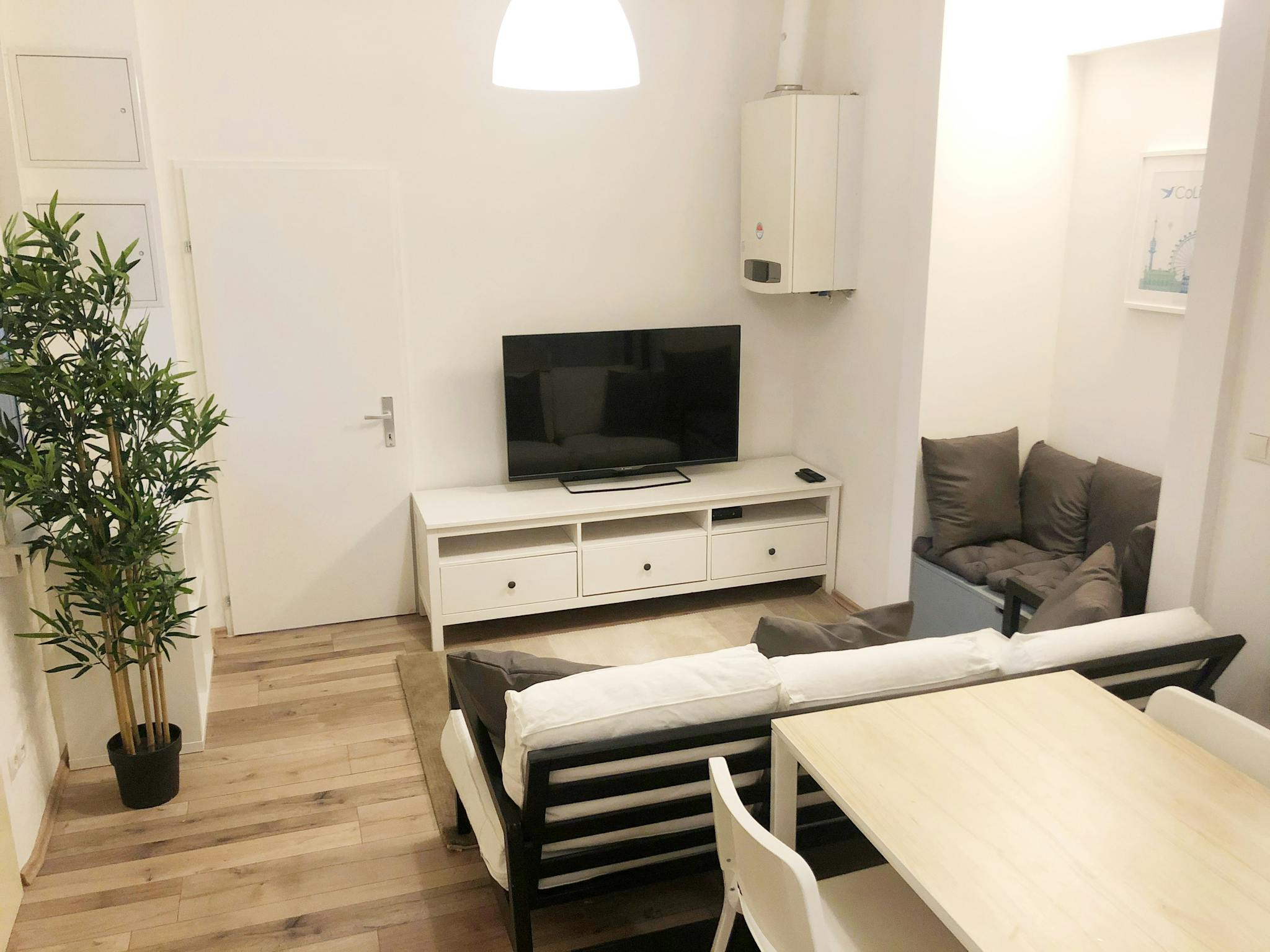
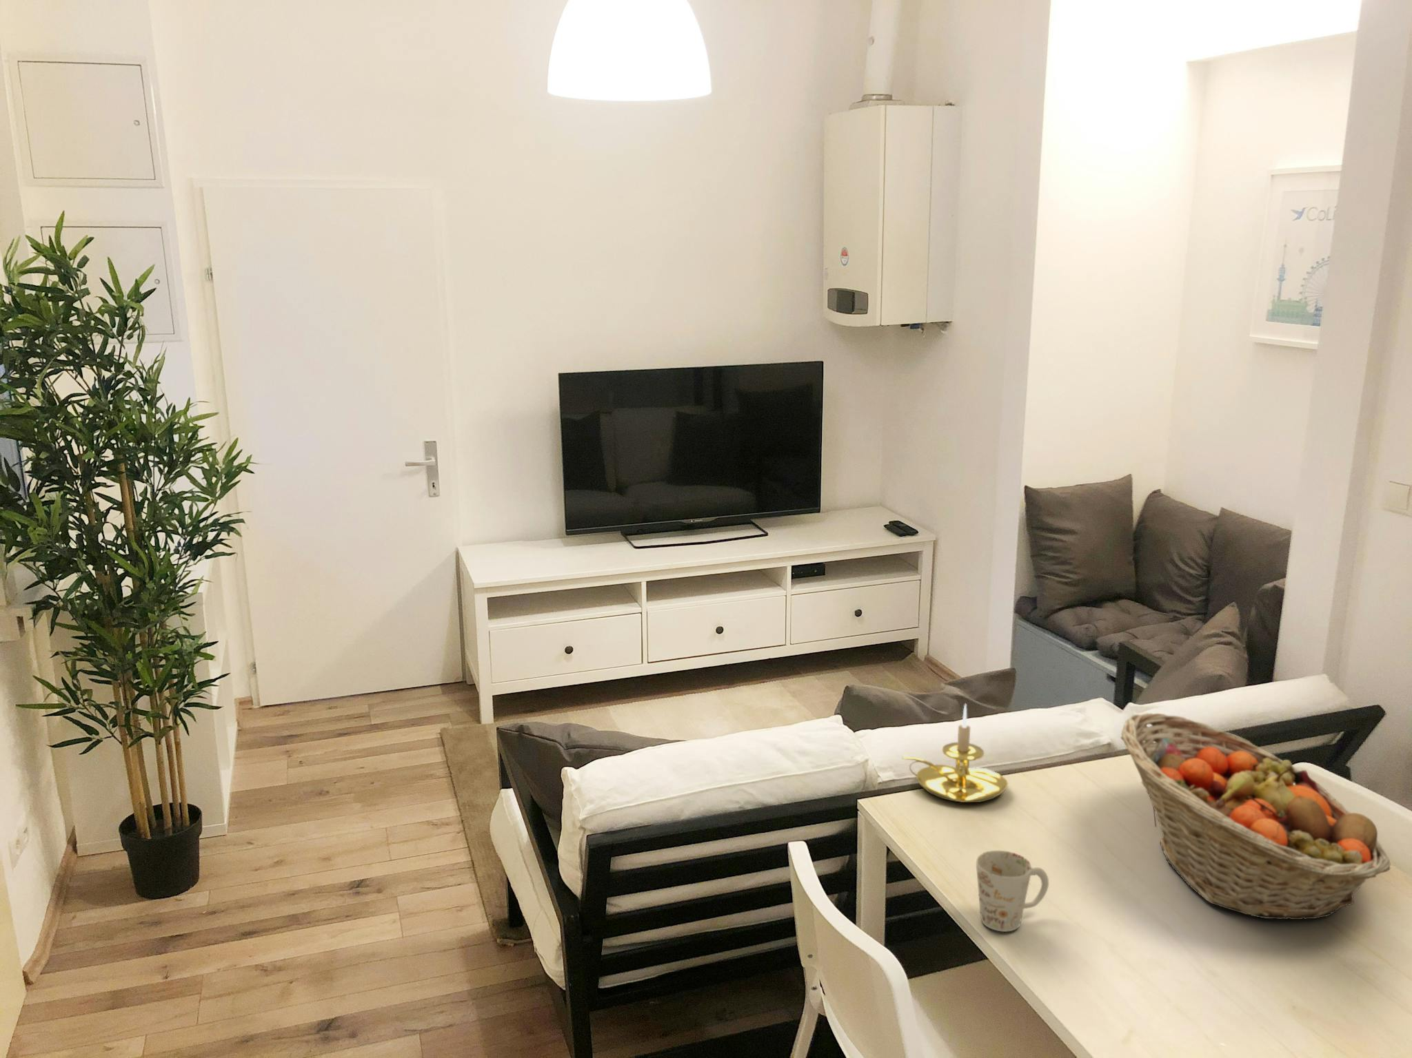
+ mug [975,850,1050,932]
+ candle holder [902,703,1008,804]
+ fruit basket [1121,712,1391,920]
